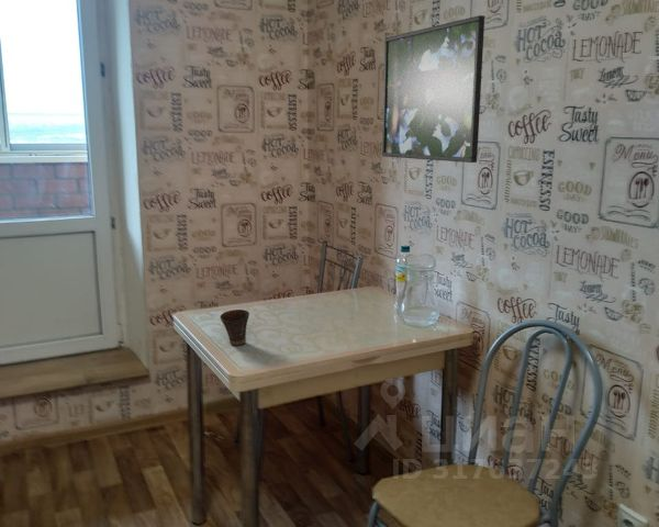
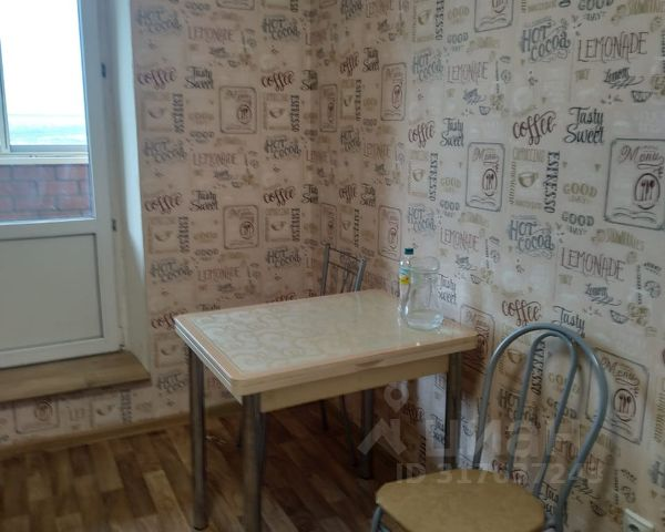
- cup [219,309,250,347]
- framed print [381,14,485,164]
